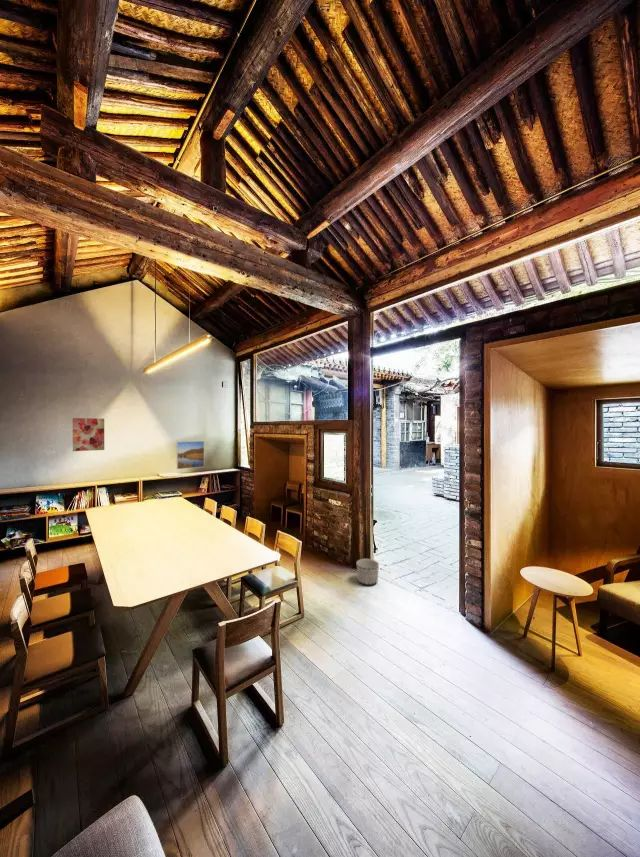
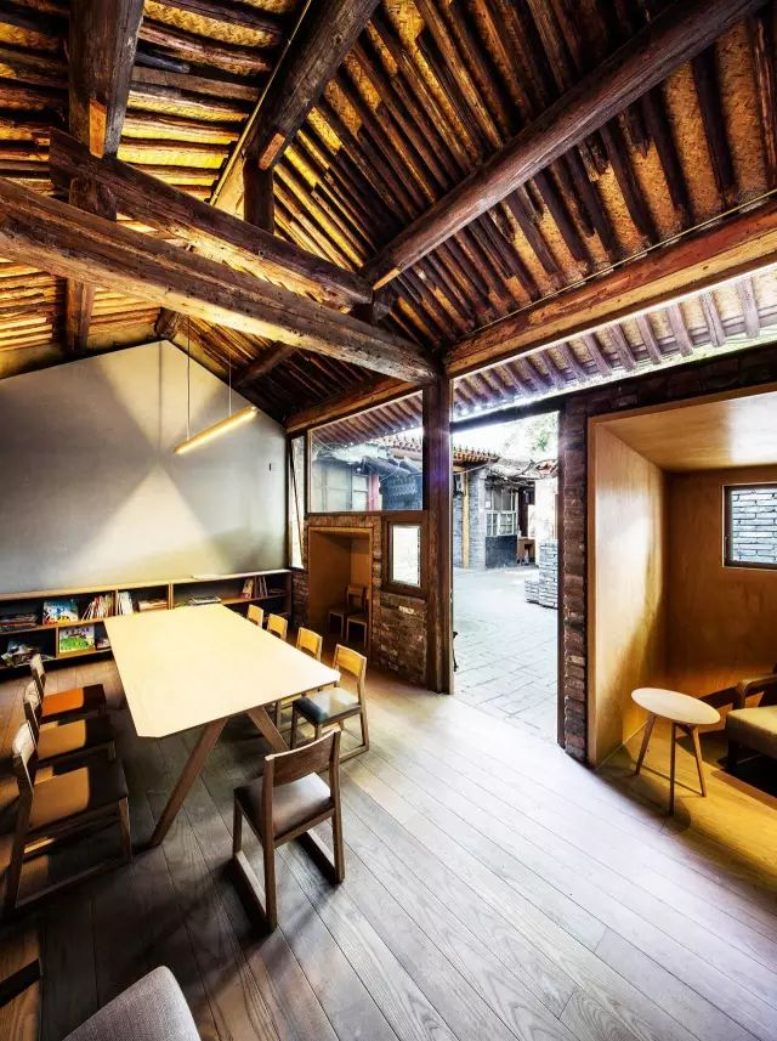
- wall art [72,417,105,452]
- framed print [176,440,205,470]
- planter [356,558,380,586]
